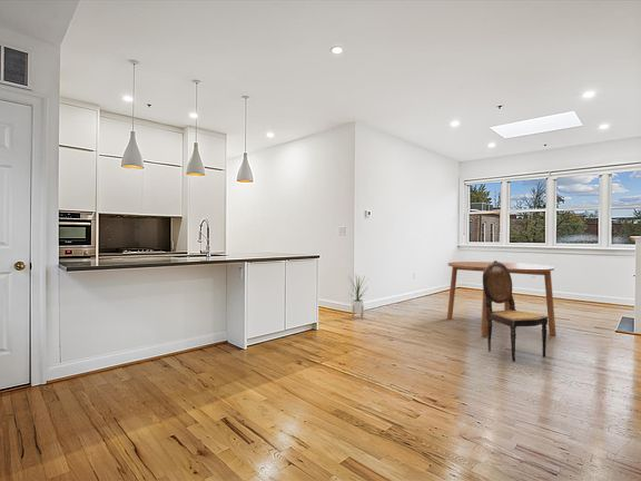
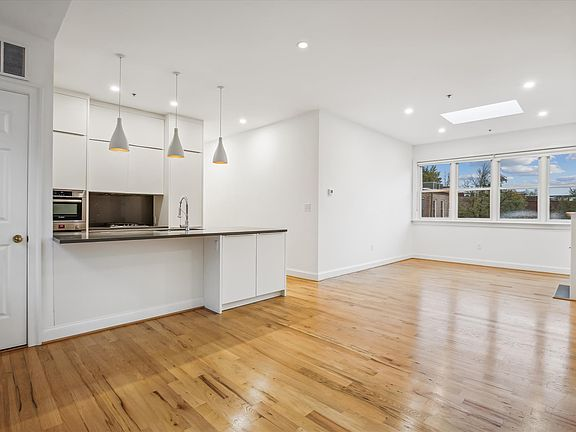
- dining table [446,261,558,337]
- house plant [347,274,371,321]
- dining chair [482,259,549,363]
